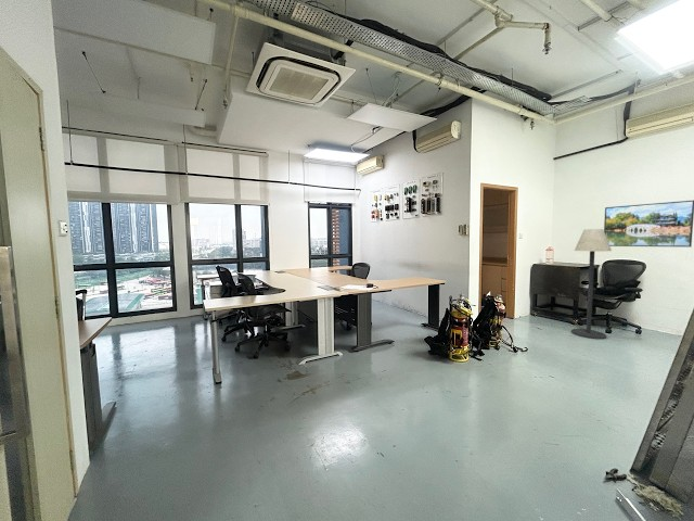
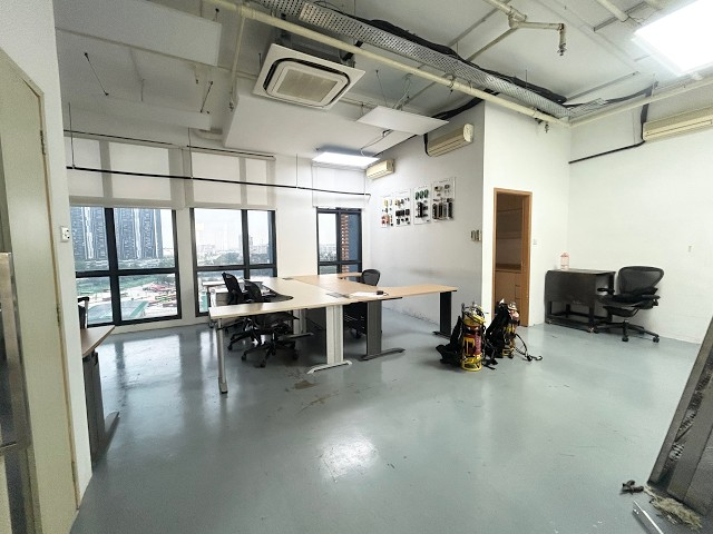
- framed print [603,200,694,249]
- floor lamp [570,228,613,340]
